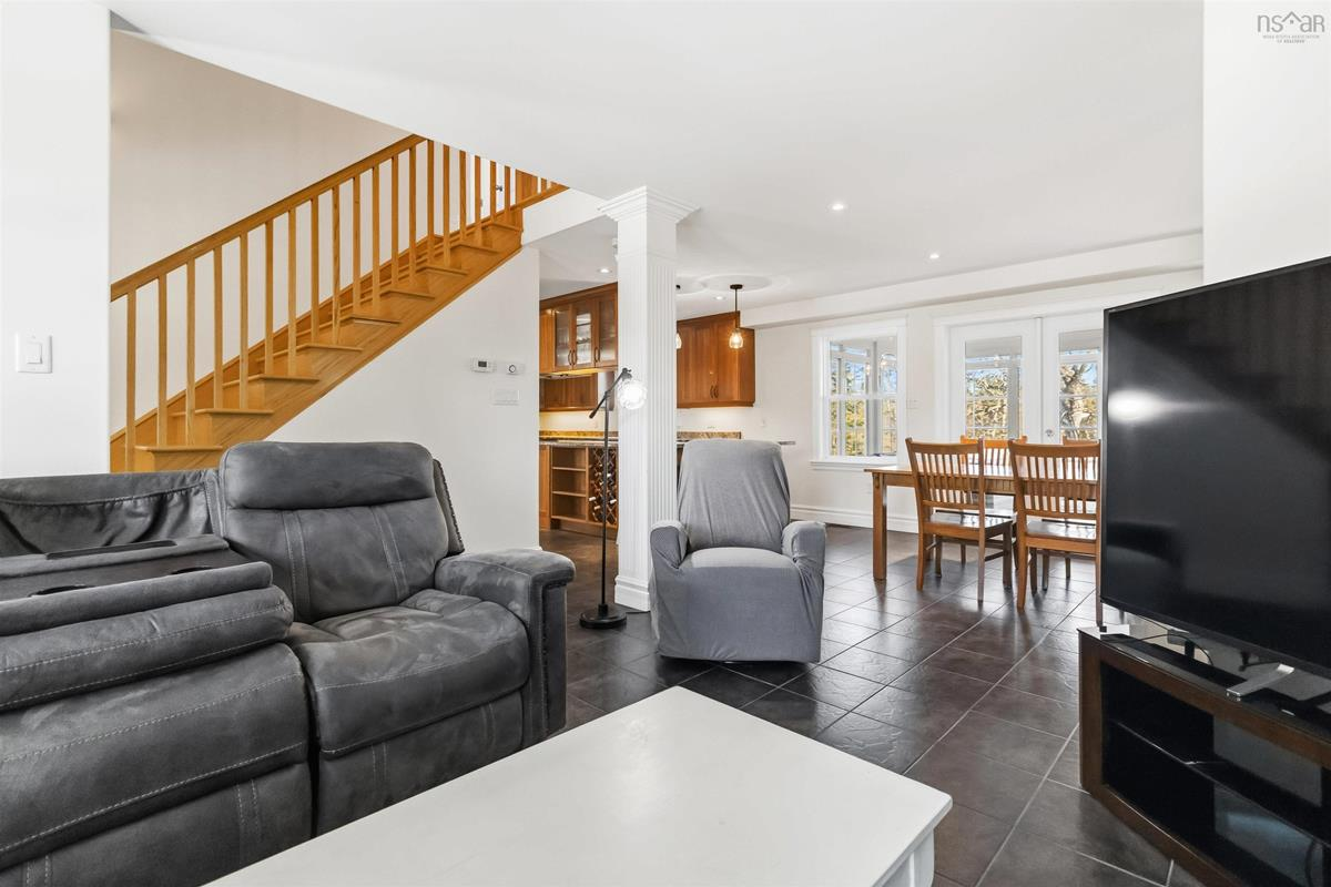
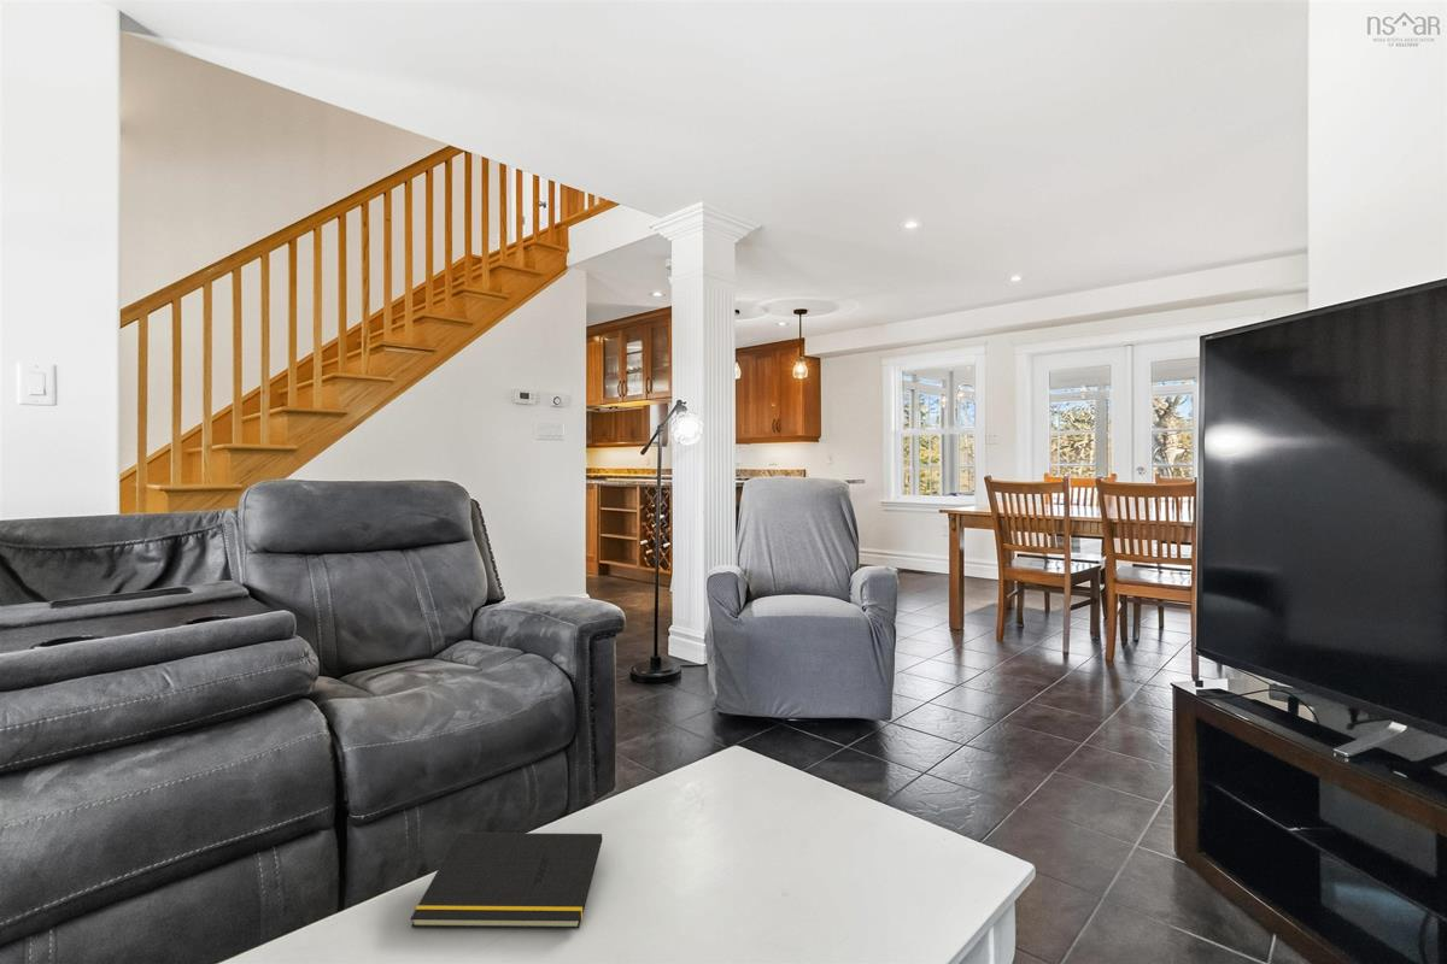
+ notepad [410,831,603,930]
